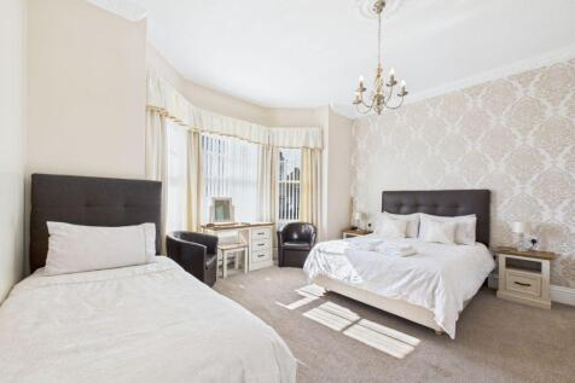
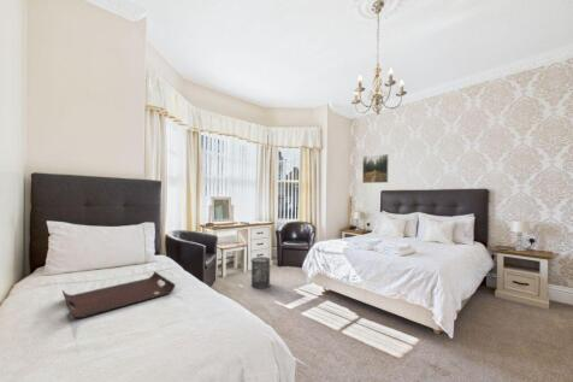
+ serving tray [61,270,177,319]
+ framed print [361,153,390,184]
+ trash can [250,255,272,289]
